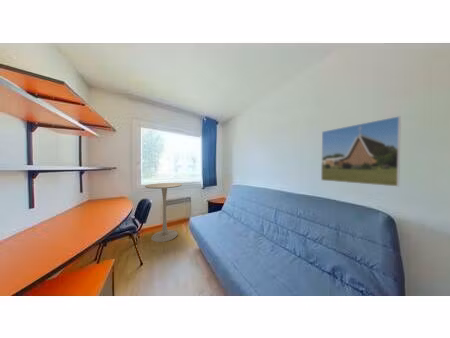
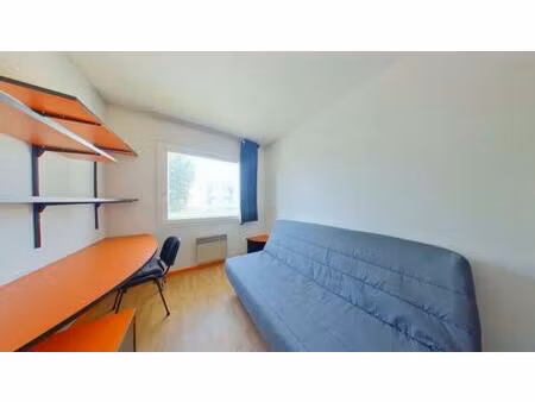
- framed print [320,115,402,188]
- pedestal table [144,182,183,243]
